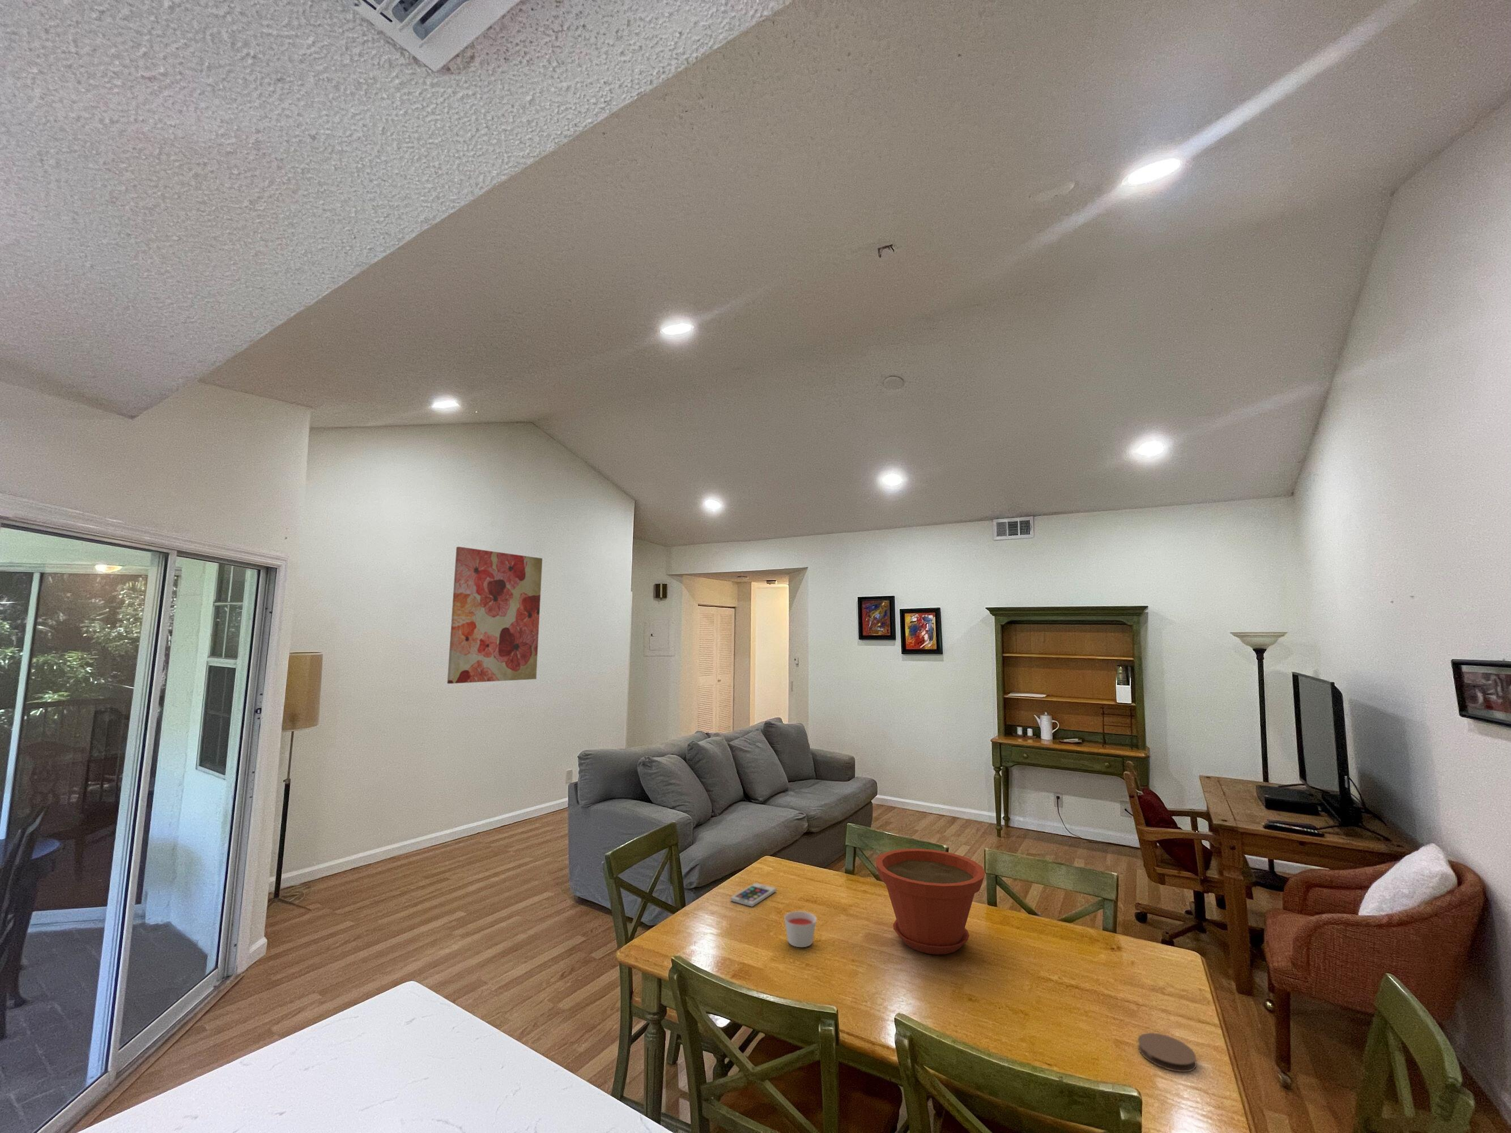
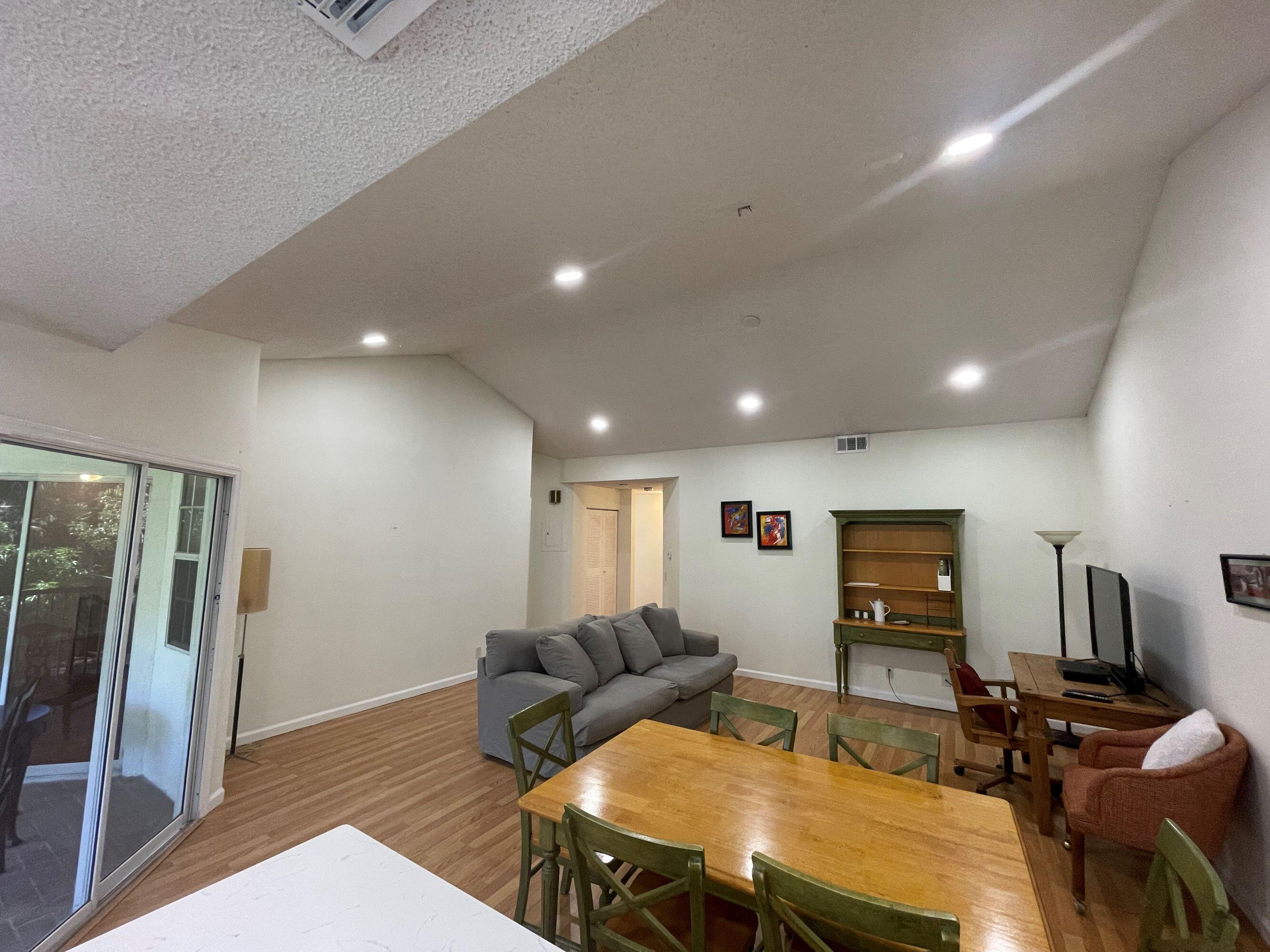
- coaster [1137,1032,1197,1072]
- plant pot [876,849,986,956]
- candle [784,910,817,947]
- wall art [446,546,543,684]
- smartphone [729,882,777,908]
